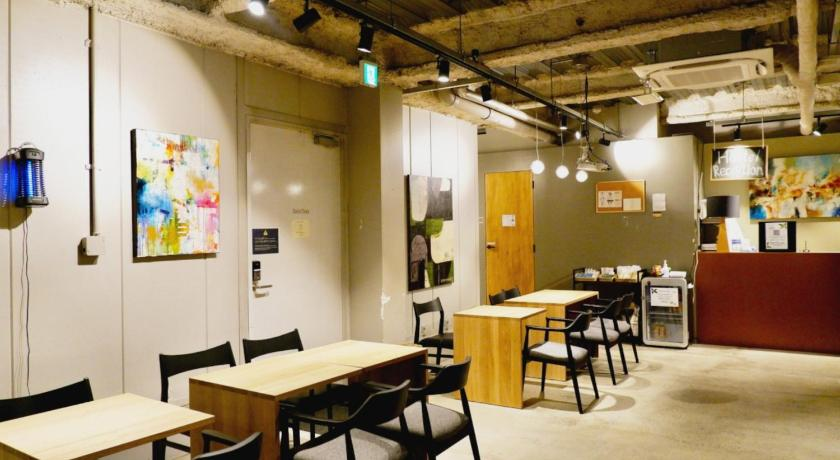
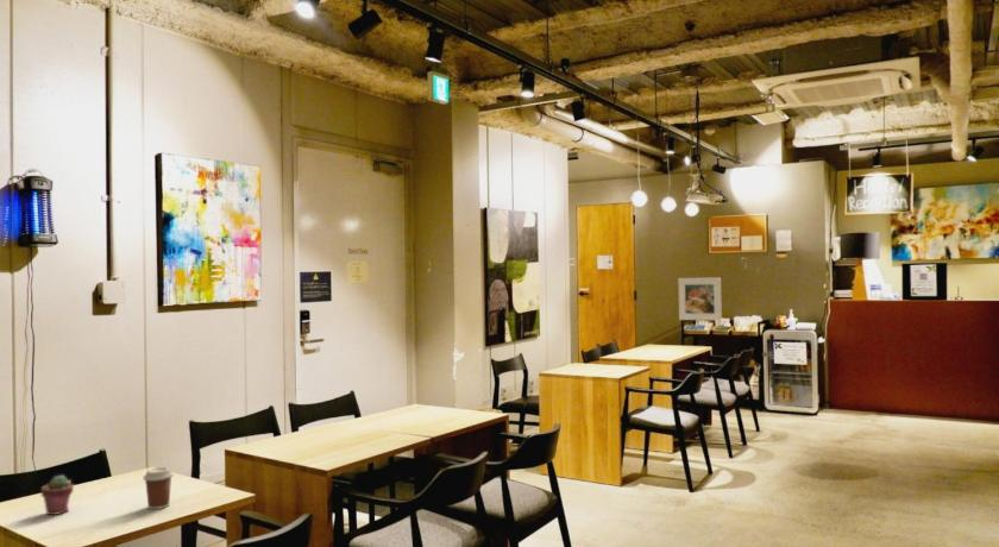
+ potted succulent [40,473,75,516]
+ coffee cup [142,466,175,510]
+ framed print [677,276,723,321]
